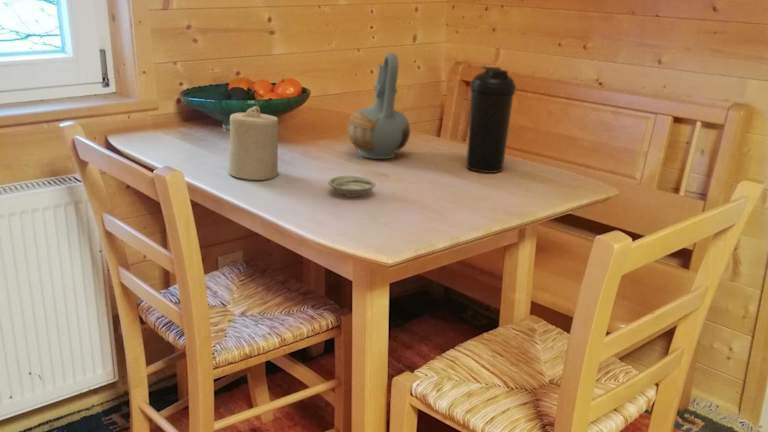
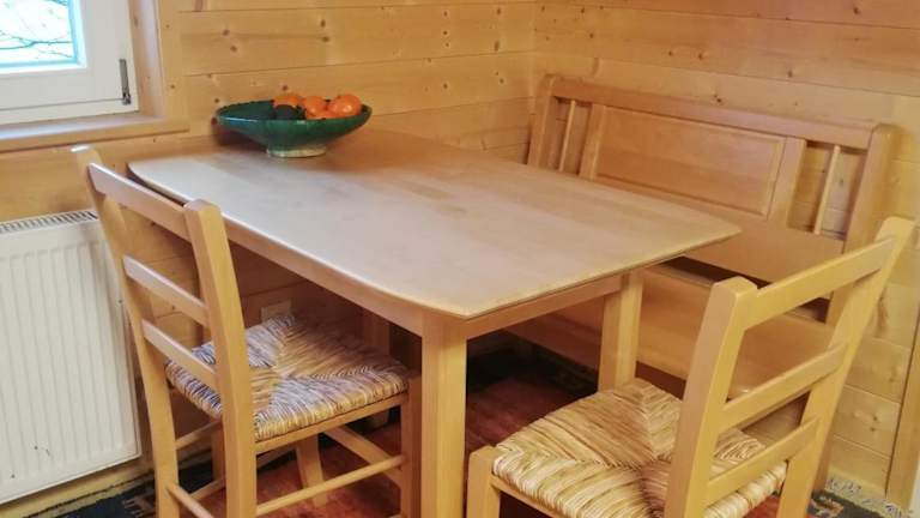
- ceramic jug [347,52,411,160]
- saucer [327,175,377,197]
- water bottle [465,66,517,174]
- candle [228,105,279,181]
